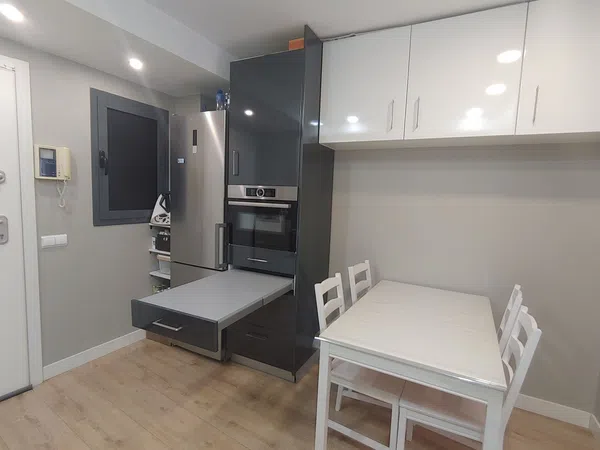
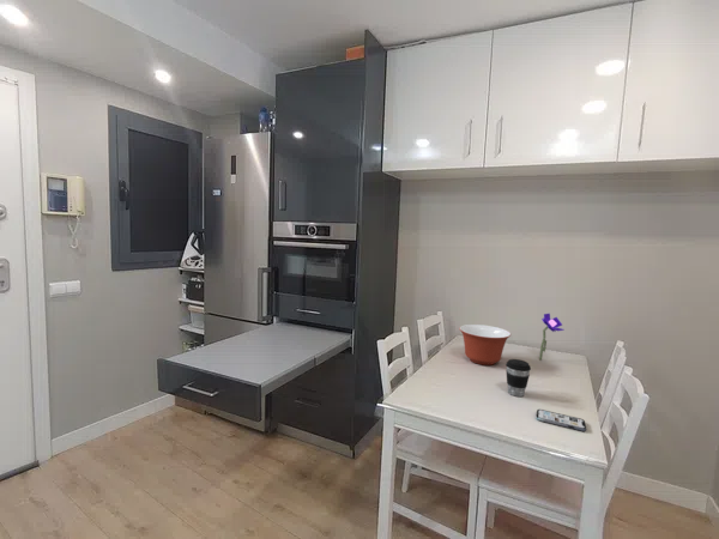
+ flower [538,313,566,362]
+ mixing bowl [458,323,512,367]
+ coffee cup [504,358,532,398]
+ phone case [536,408,587,432]
